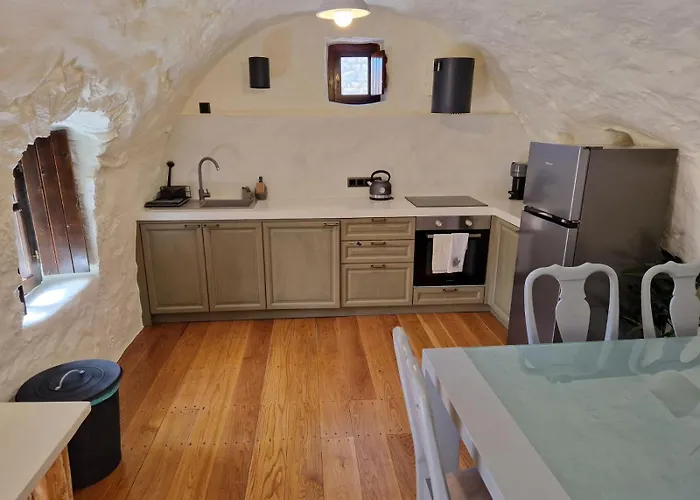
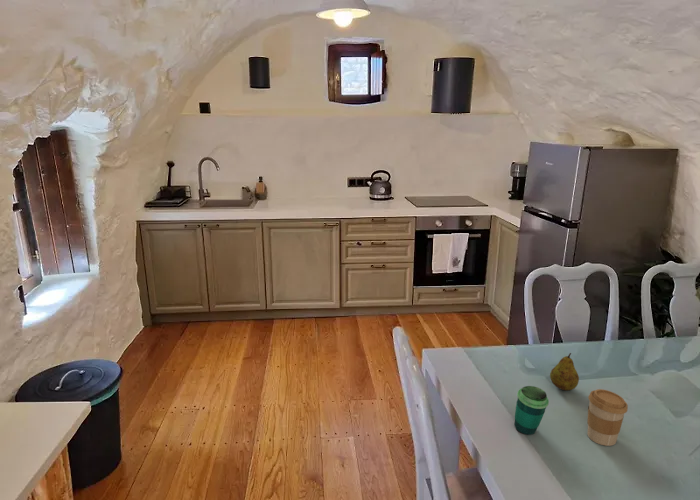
+ coffee cup [586,388,629,447]
+ fruit [549,352,580,391]
+ cup [513,385,550,436]
